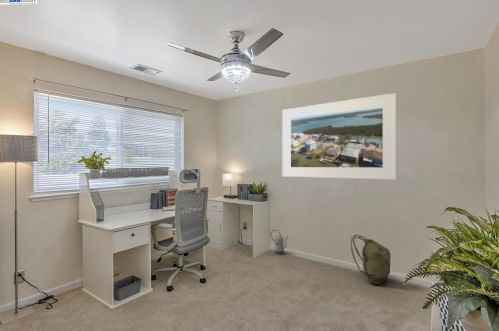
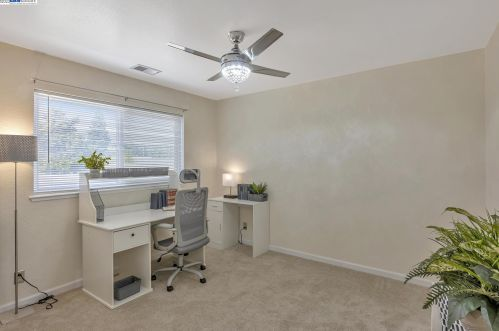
- watering can [270,228,289,255]
- backpack [350,234,392,285]
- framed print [281,92,397,181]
